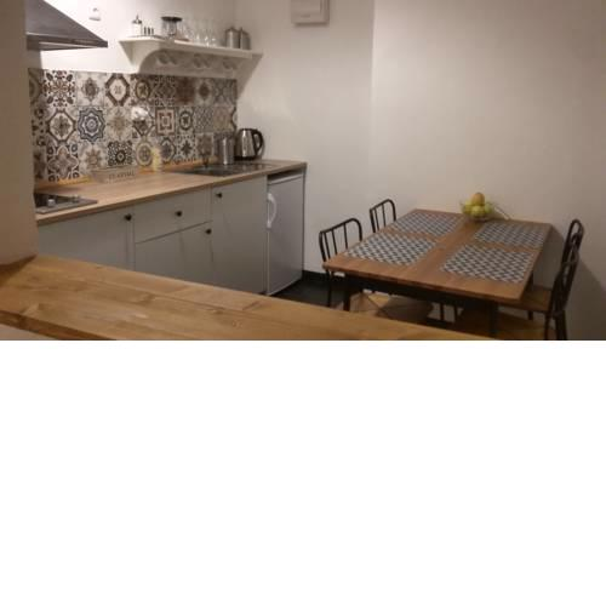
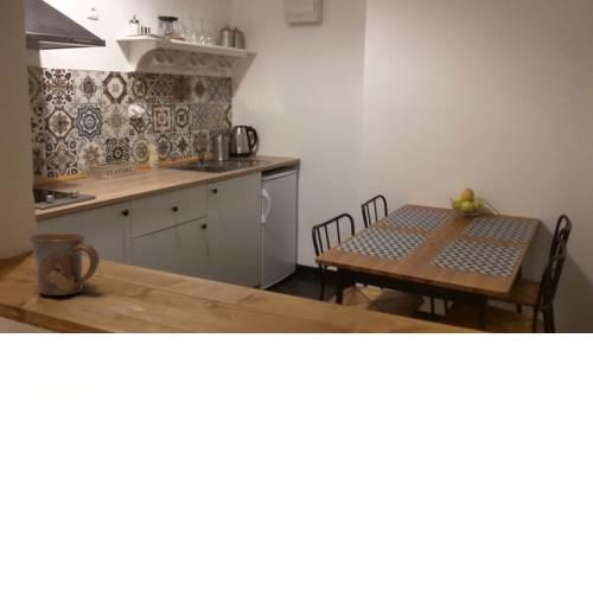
+ mug [28,232,101,296]
